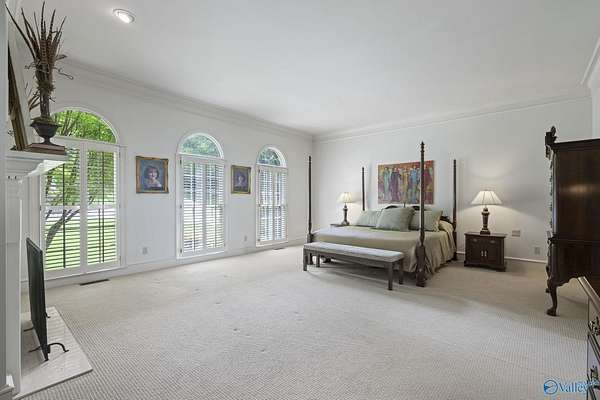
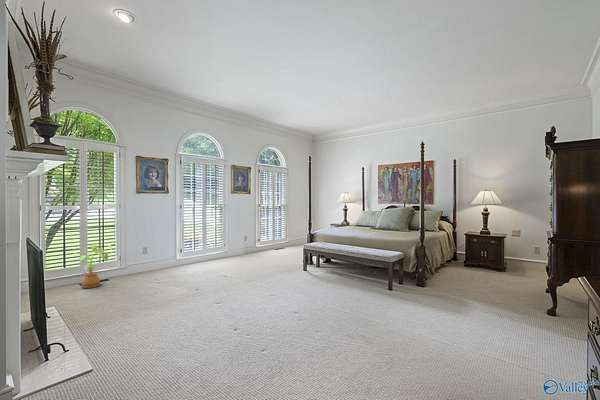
+ house plant [71,243,113,289]
